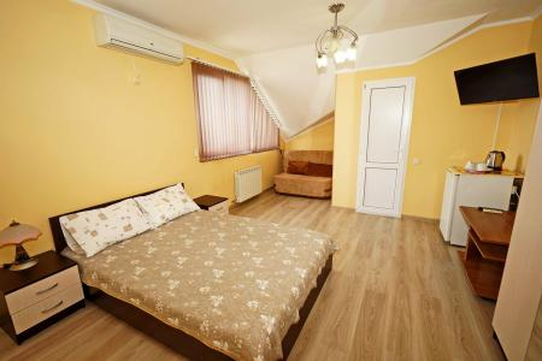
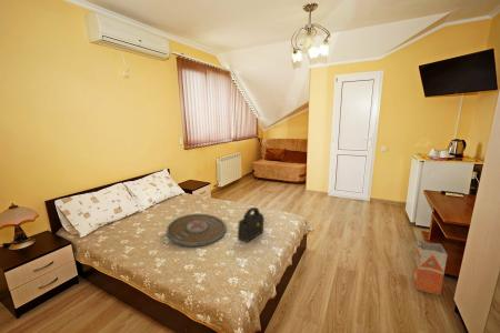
+ handbag [237,205,266,244]
+ waste bin [411,239,449,296]
+ serving tray [166,213,227,248]
